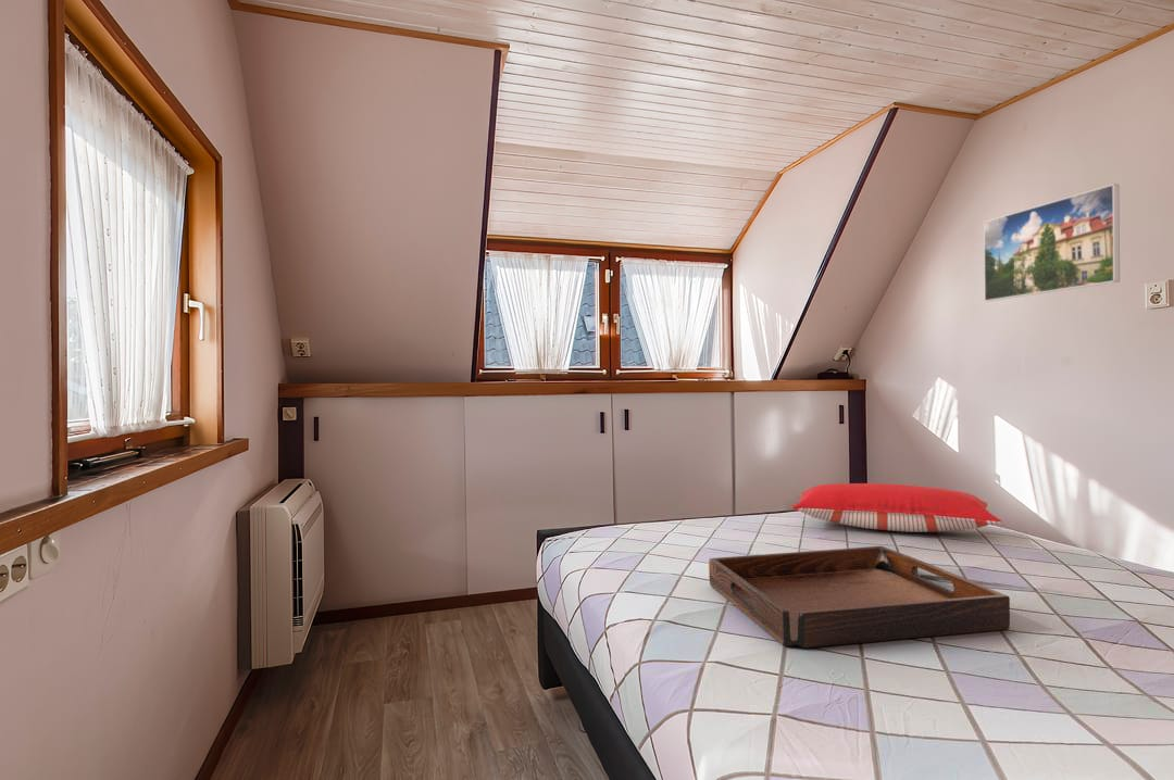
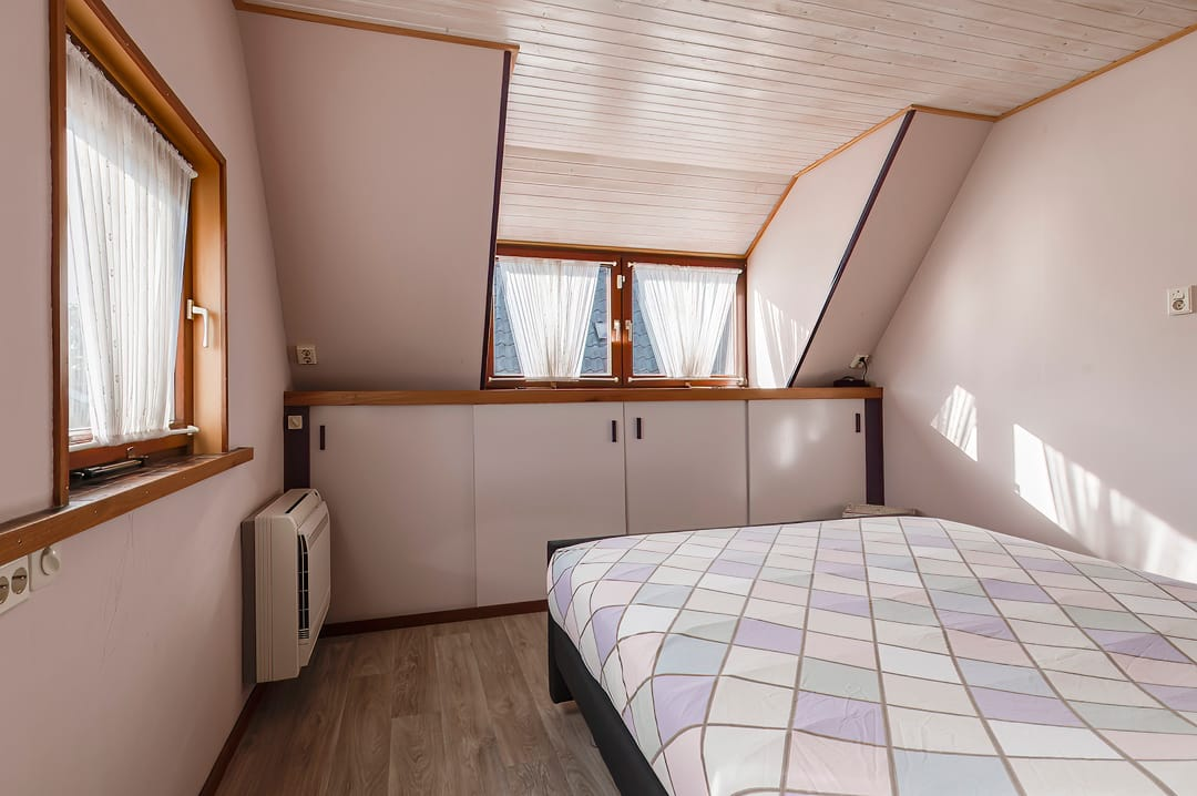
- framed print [983,183,1121,302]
- pillow [791,482,1003,533]
- serving tray [708,545,1011,649]
